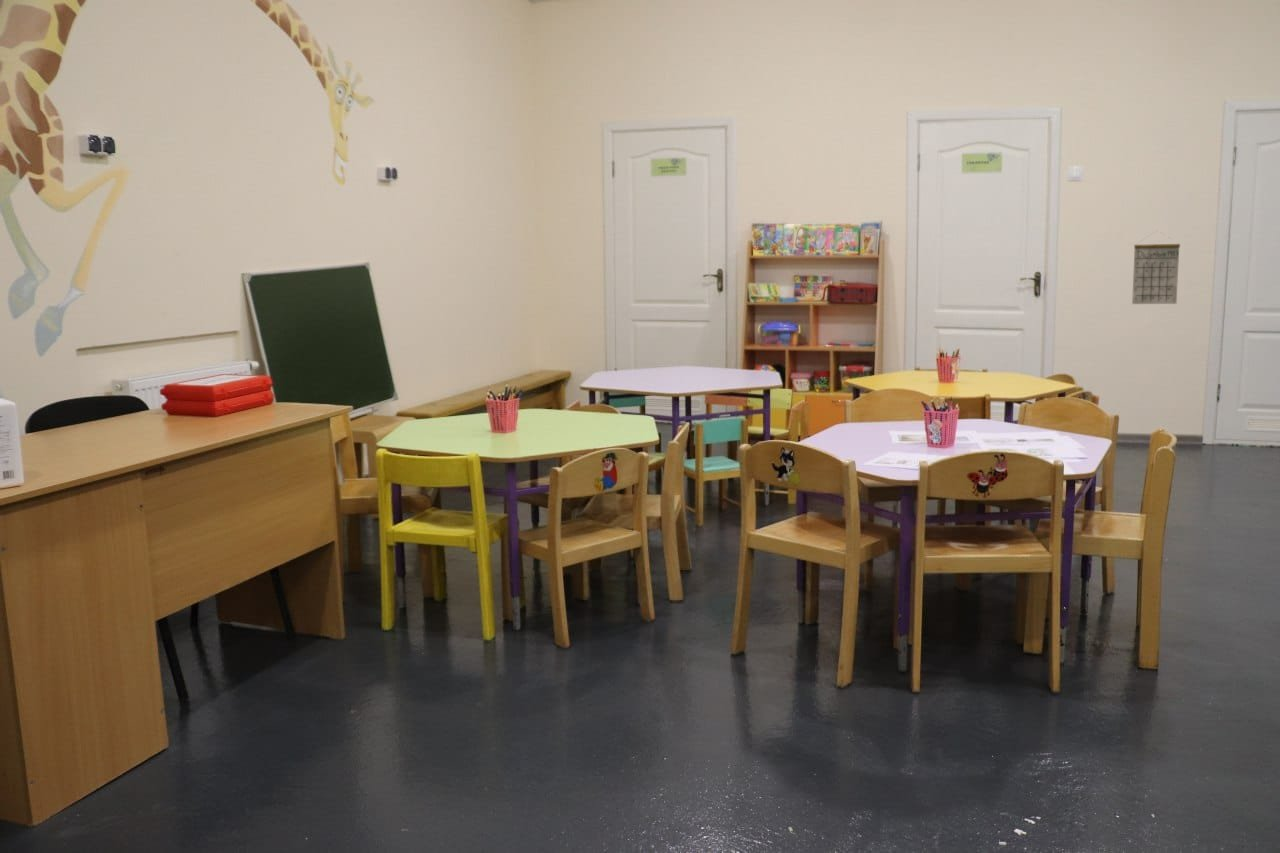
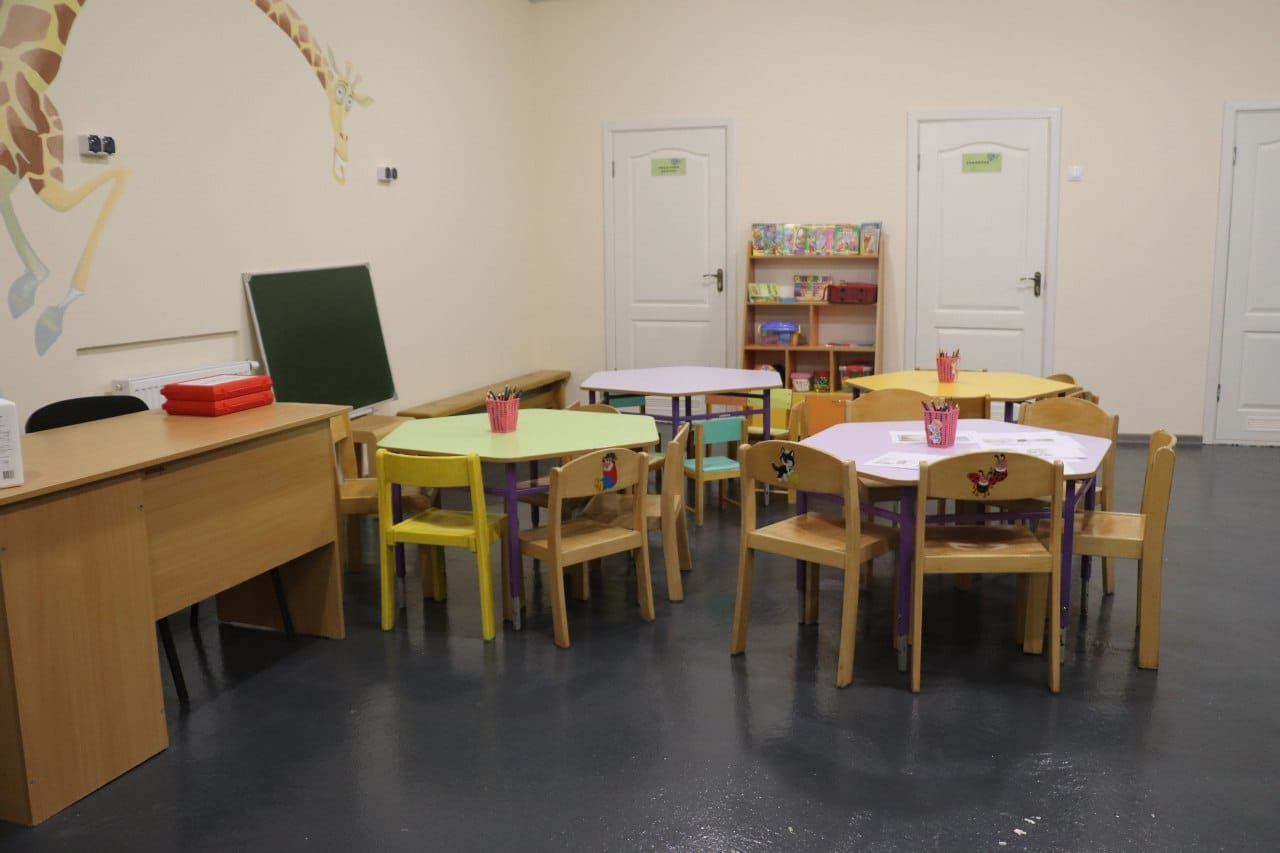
- calendar [1131,230,1181,305]
